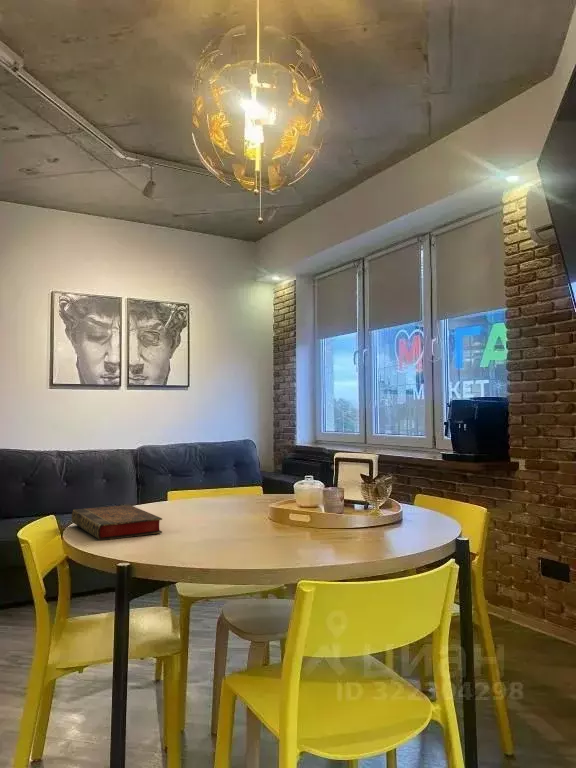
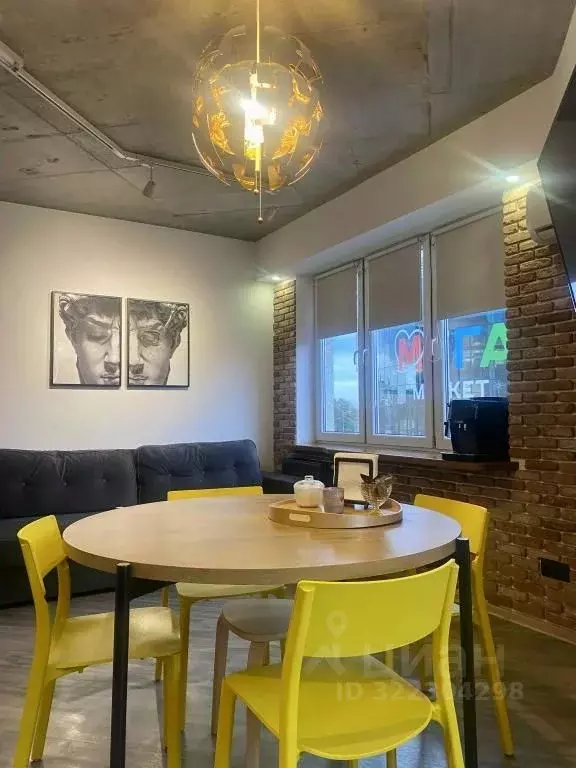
- book [71,504,163,541]
